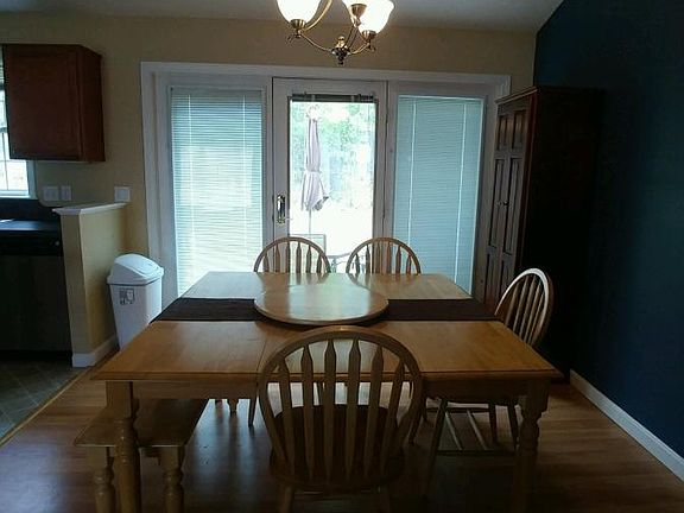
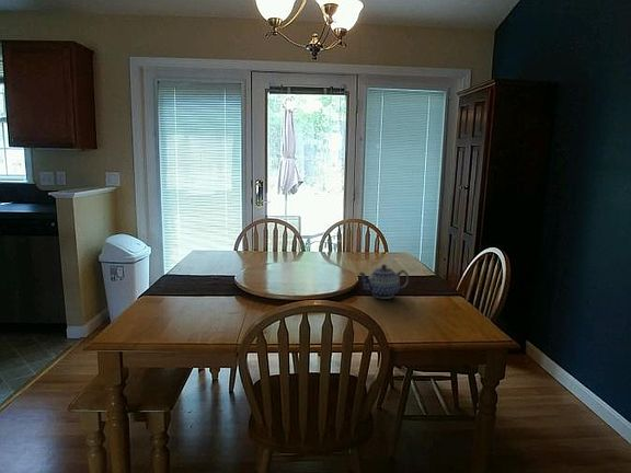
+ teapot [357,264,411,300]
